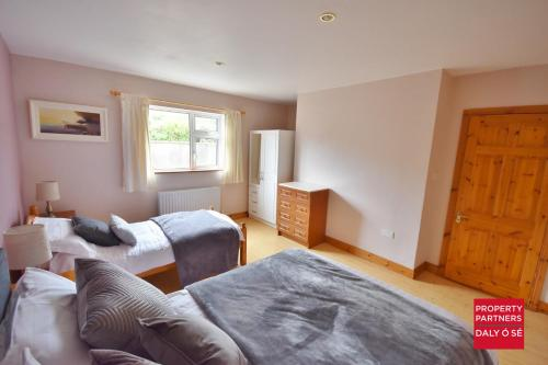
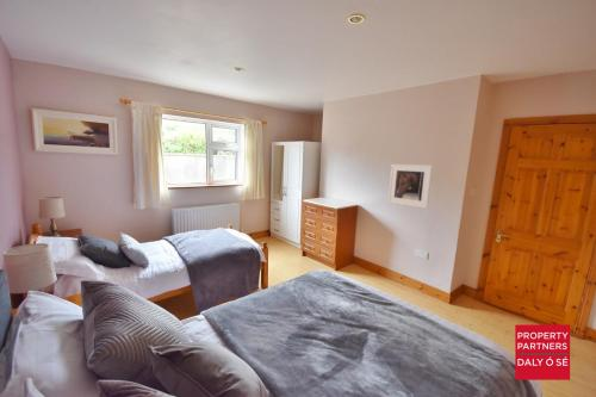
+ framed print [386,163,434,210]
